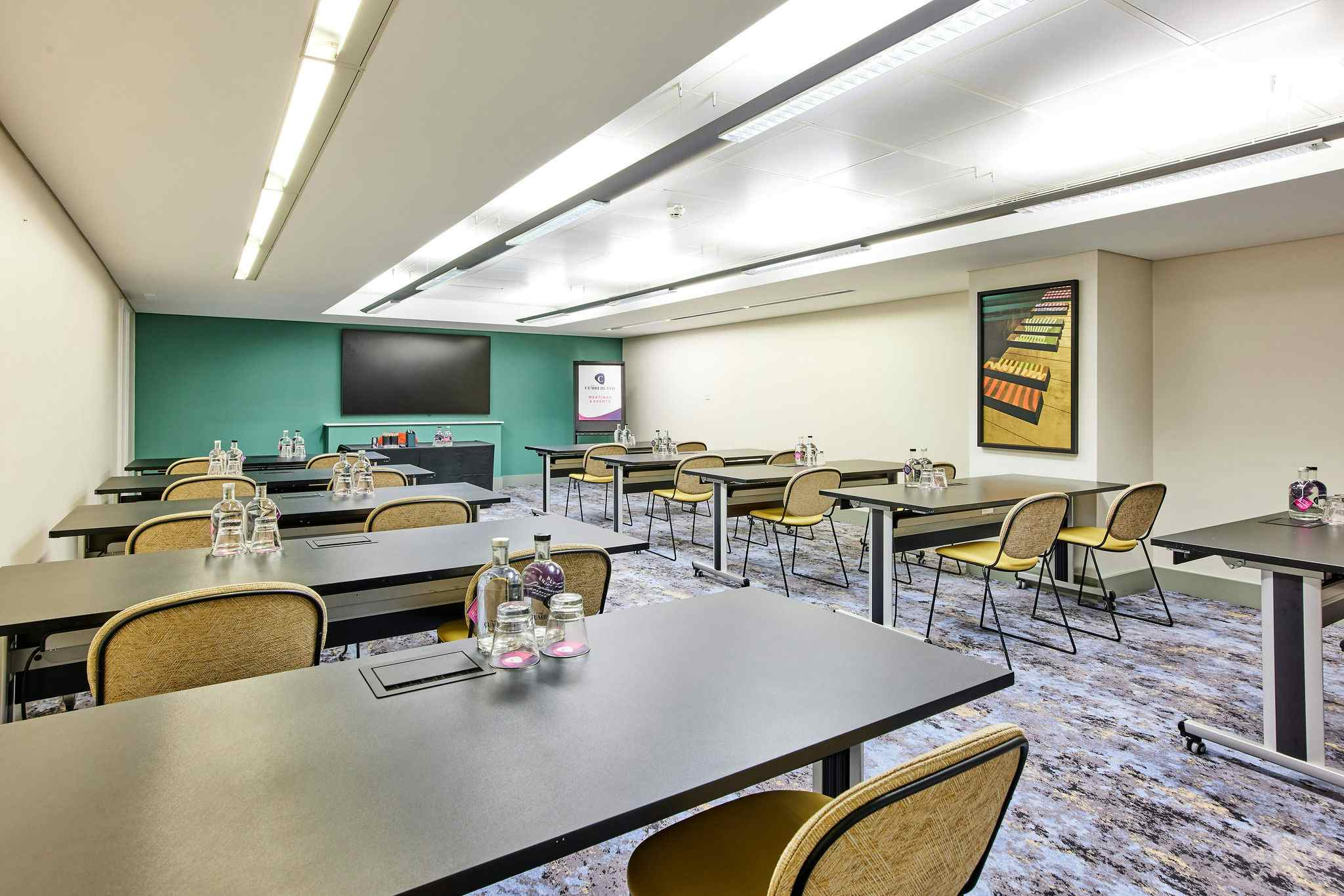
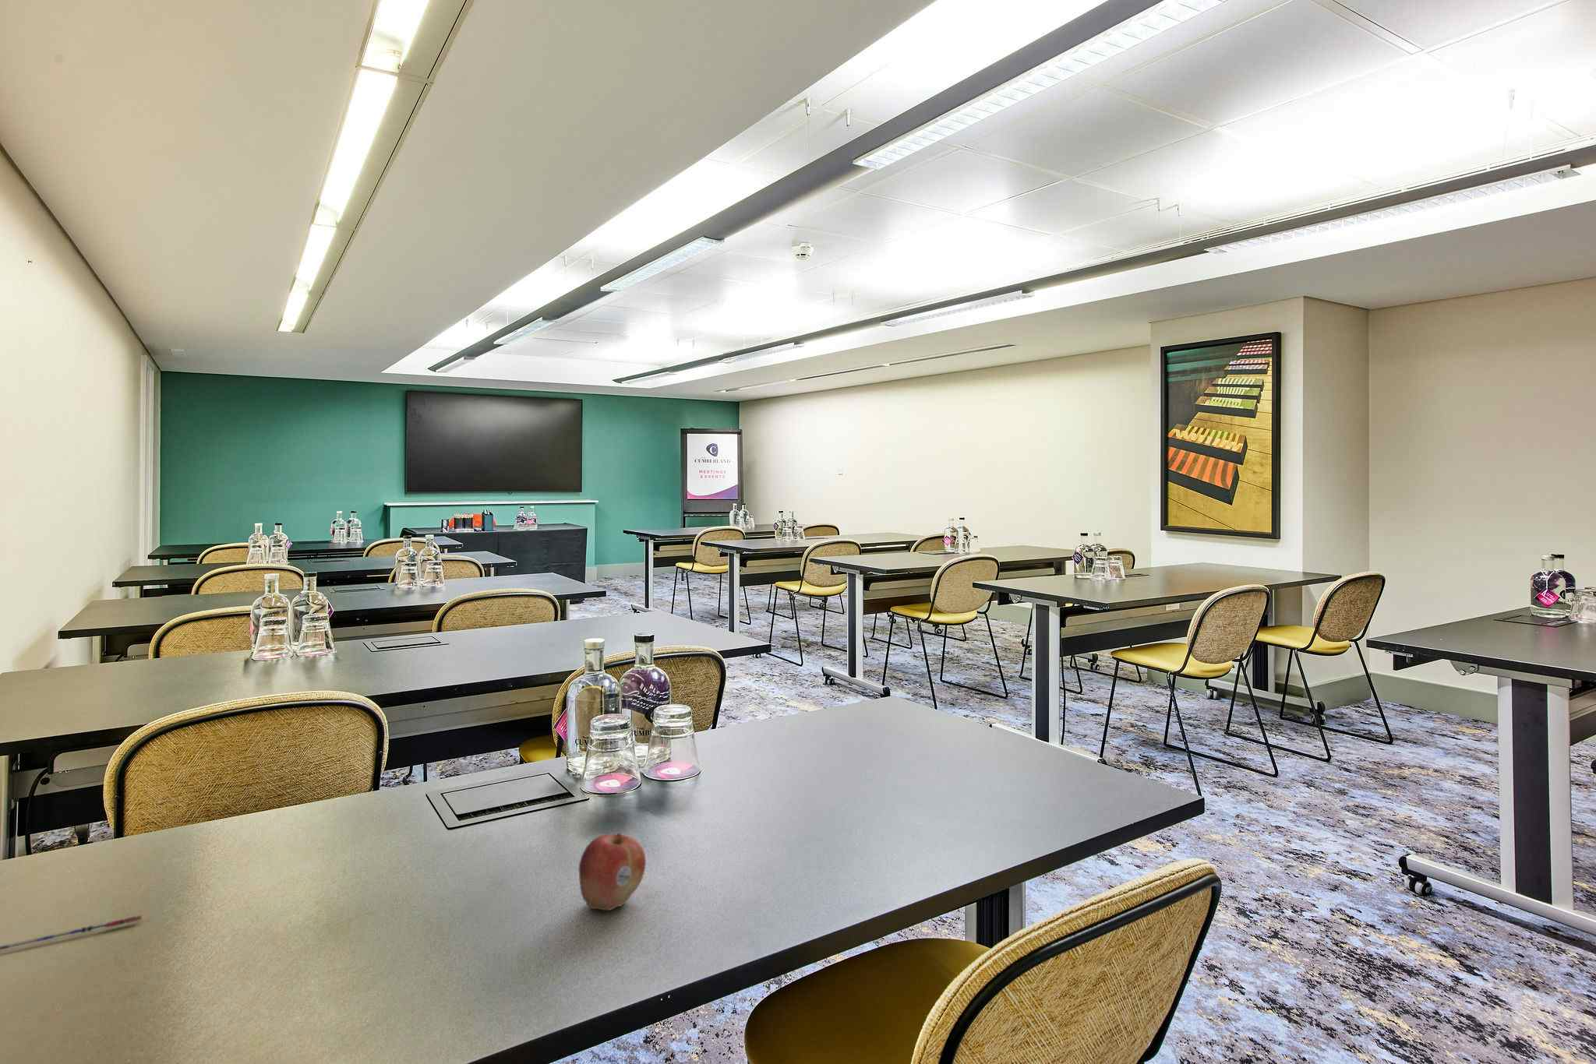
+ pen [0,914,142,952]
+ fruit [577,832,647,911]
